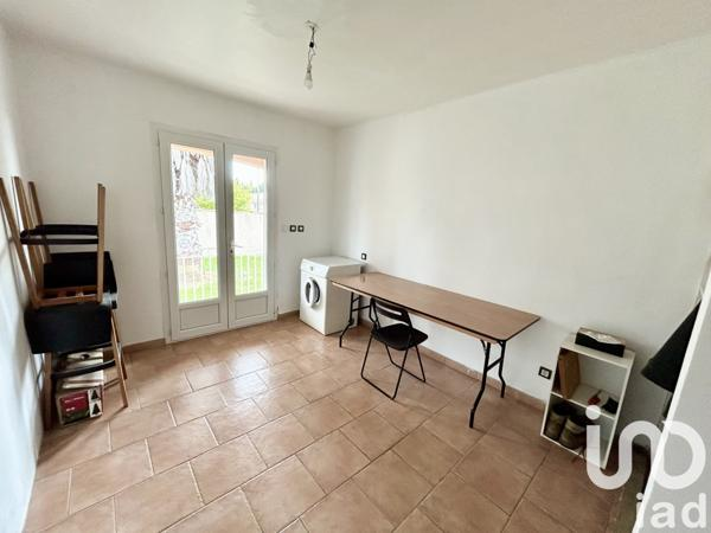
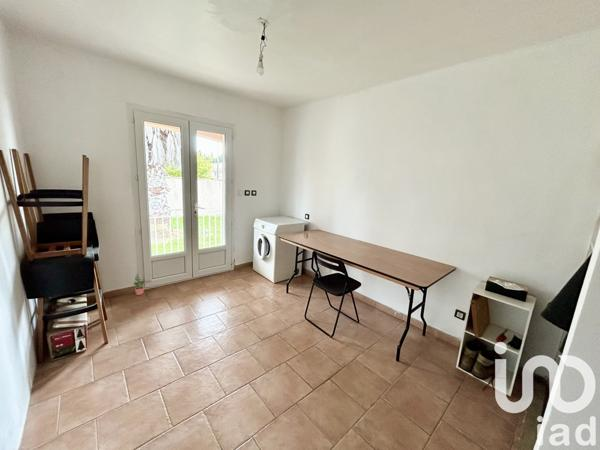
+ potted plant [133,273,152,296]
